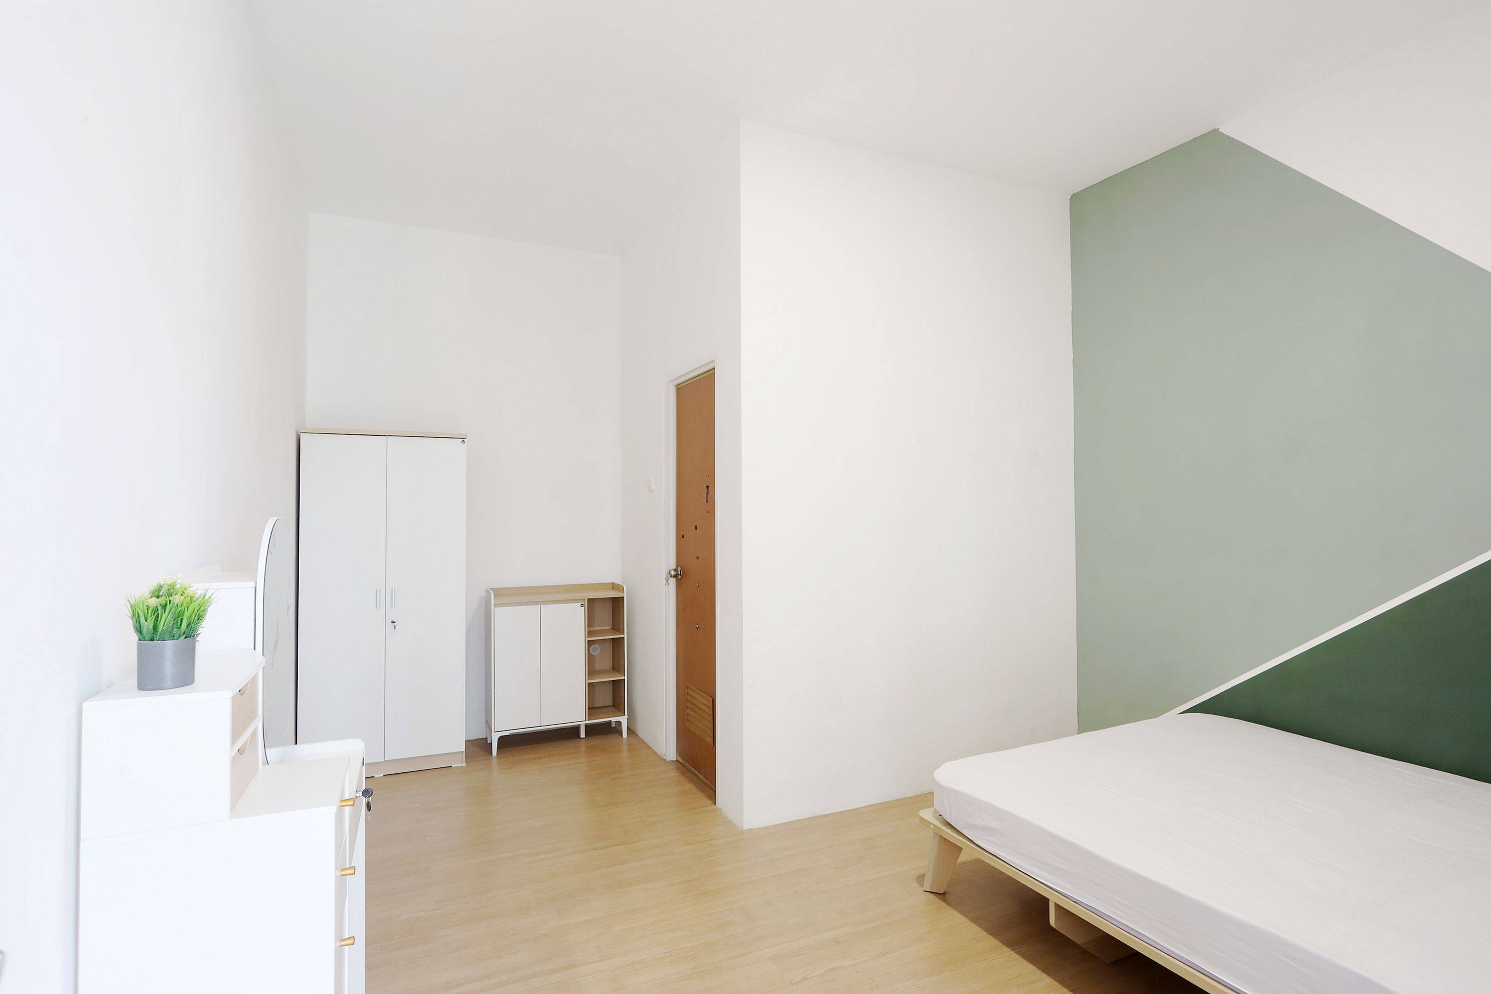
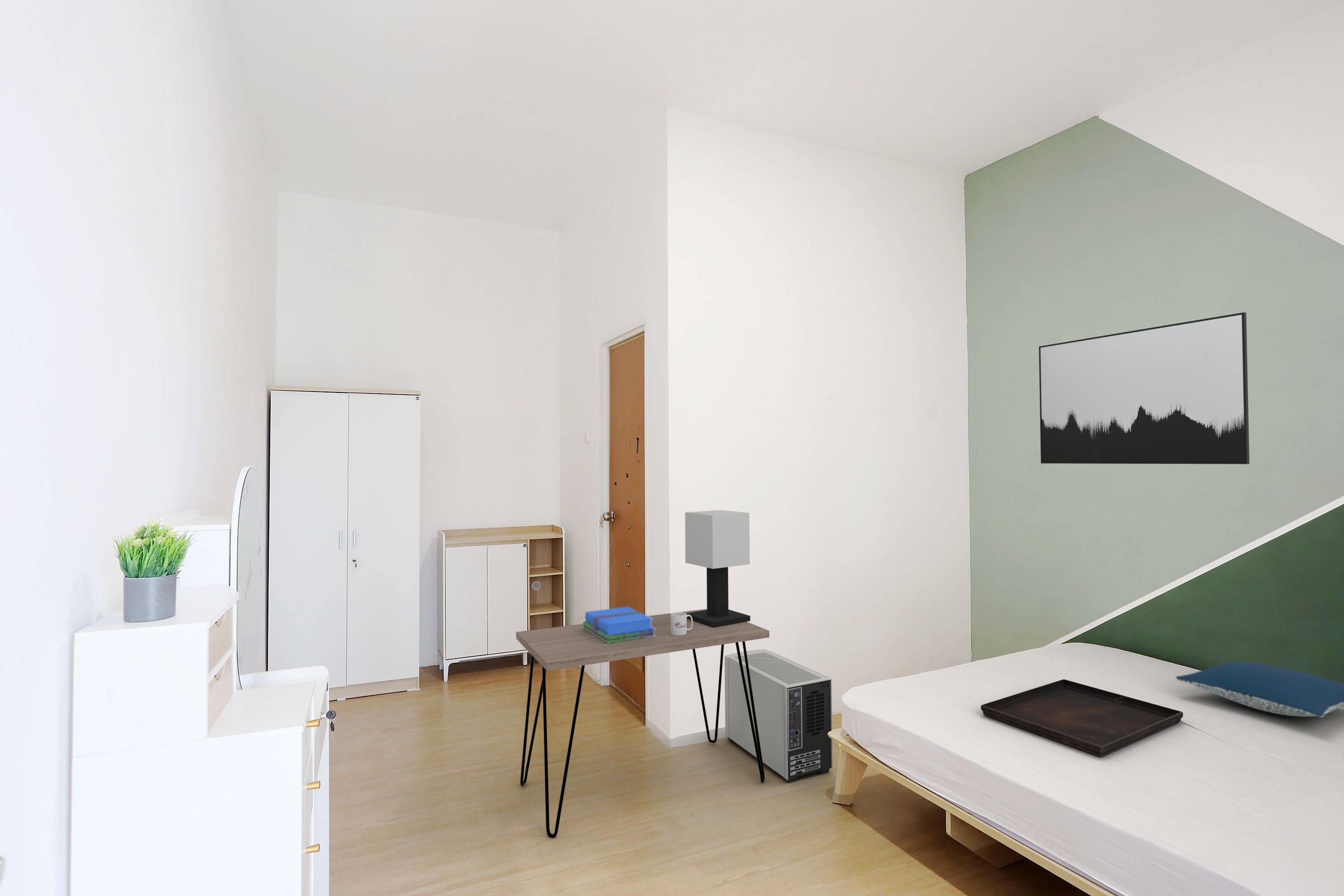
+ pillow [1176,661,1344,718]
+ air purifier [724,649,833,783]
+ table lamp [685,510,751,628]
+ books [582,606,655,643]
+ mug [671,612,693,635]
+ serving tray [981,679,1184,757]
+ wall art [1038,312,1250,465]
+ desk [516,608,770,838]
